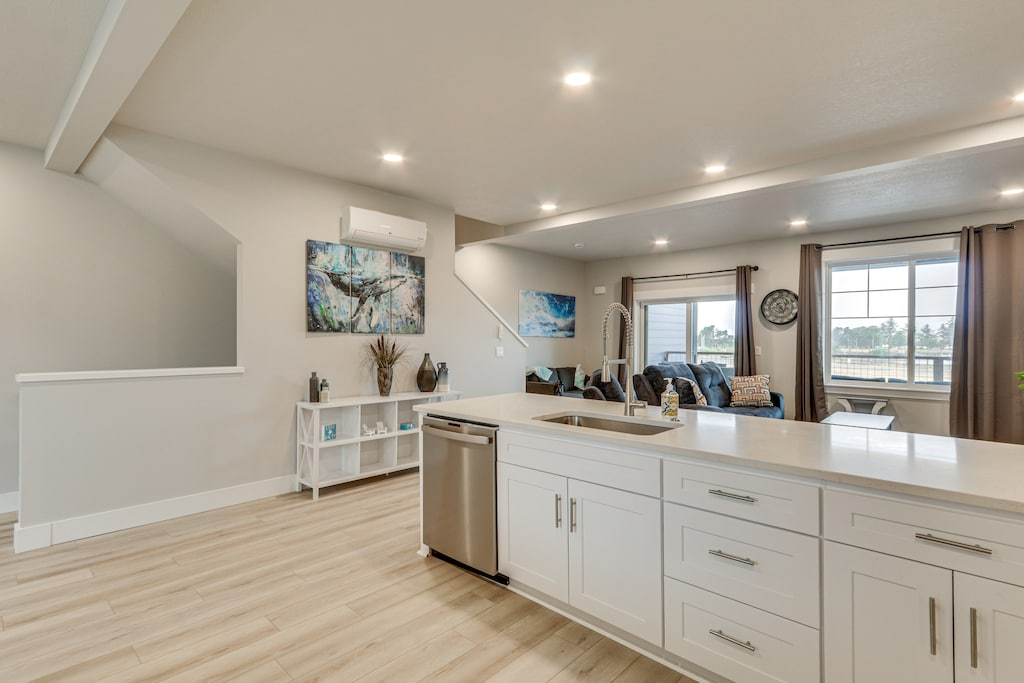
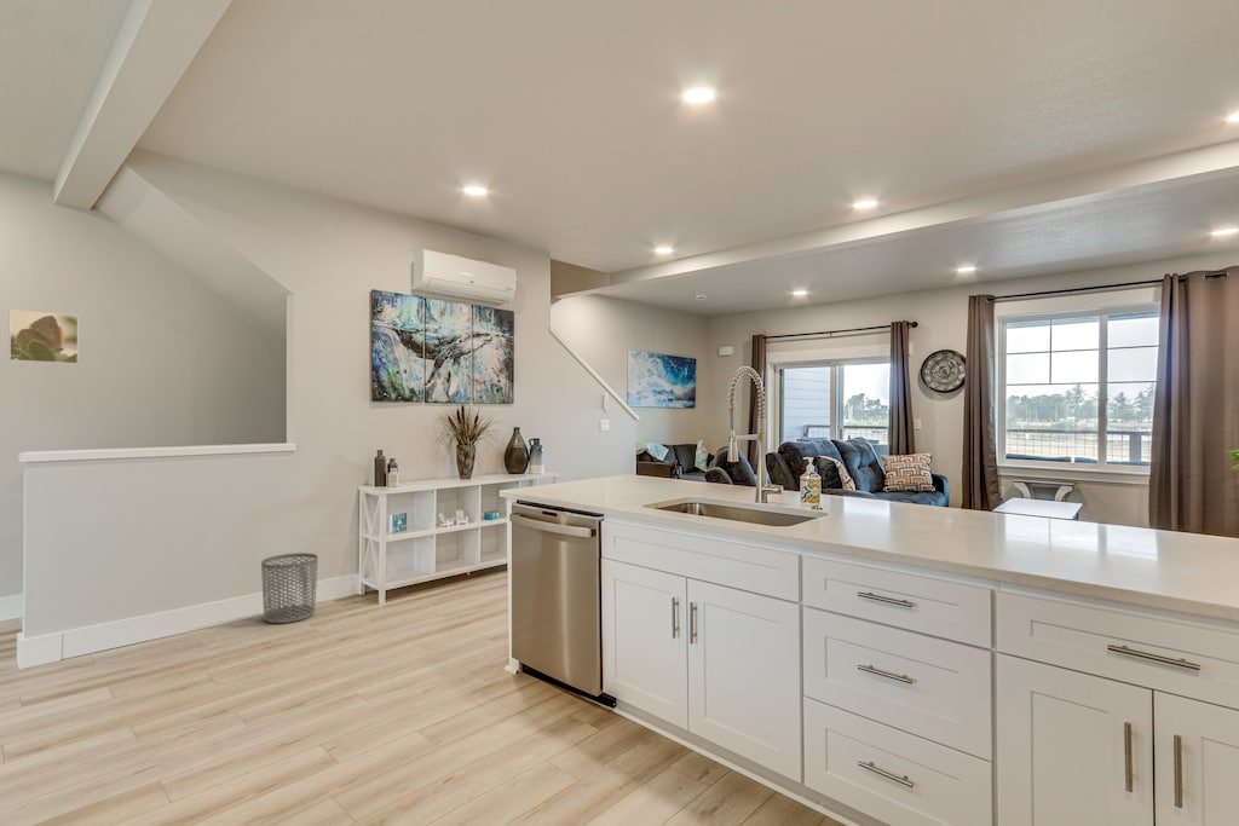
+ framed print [7,308,80,365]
+ waste bin [260,551,318,624]
